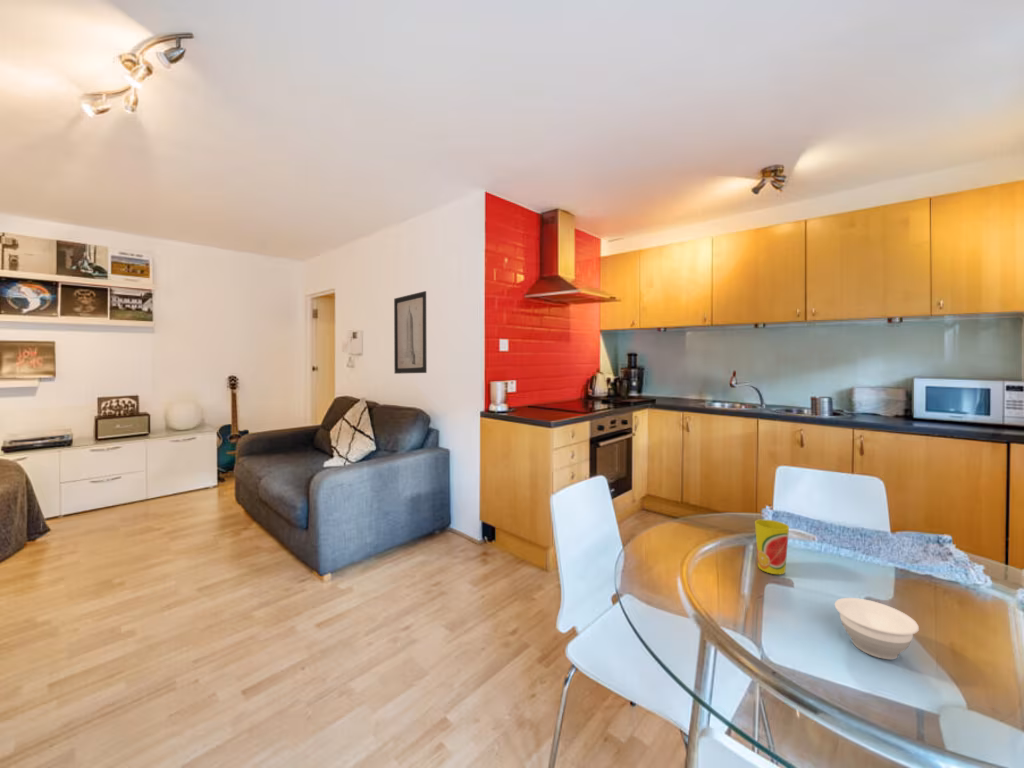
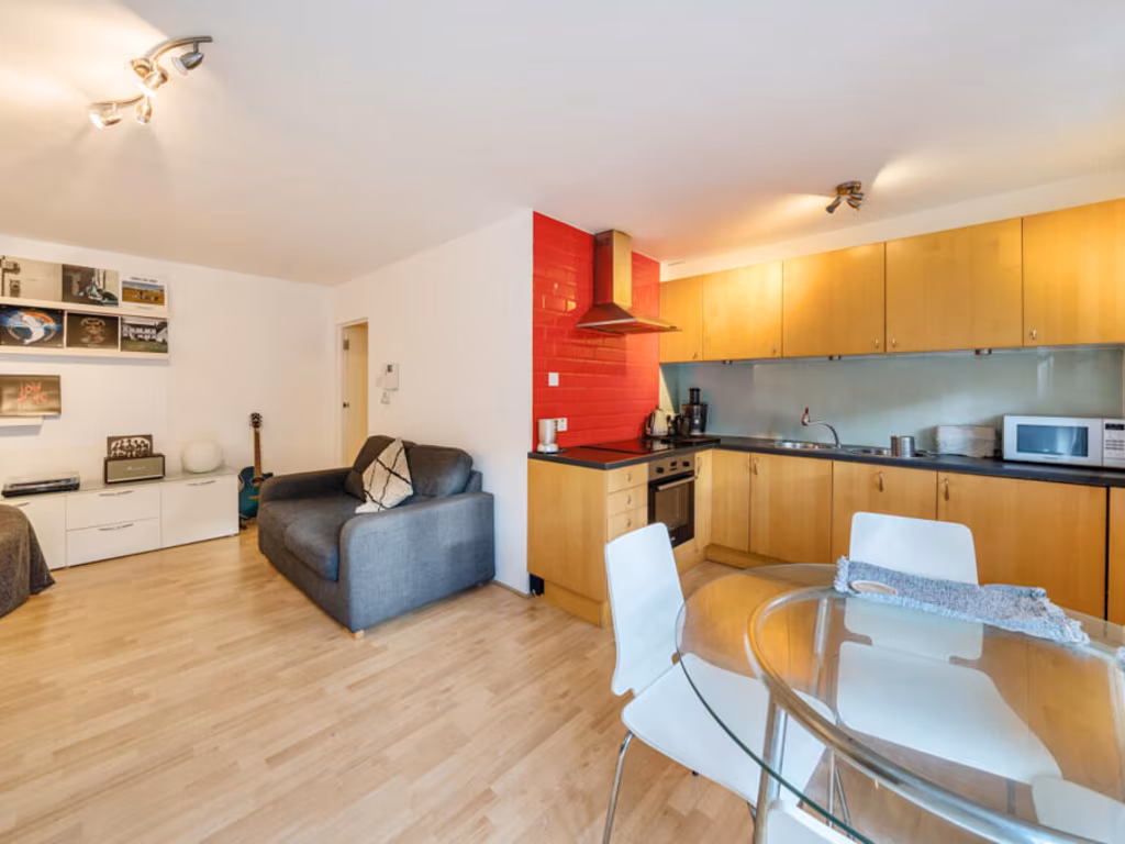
- bowl [834,597,920,660]
- cup [754,519,790,575]
- wall art [393,290,428,375]
